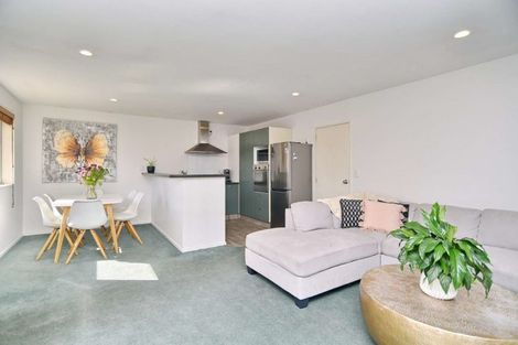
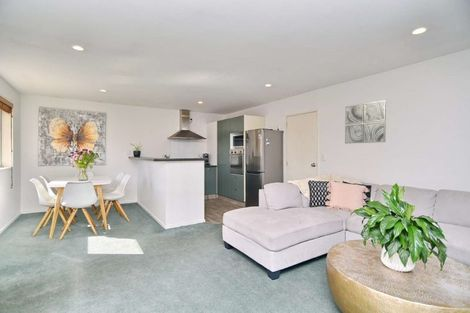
+ wall art [344,99,387,145]
